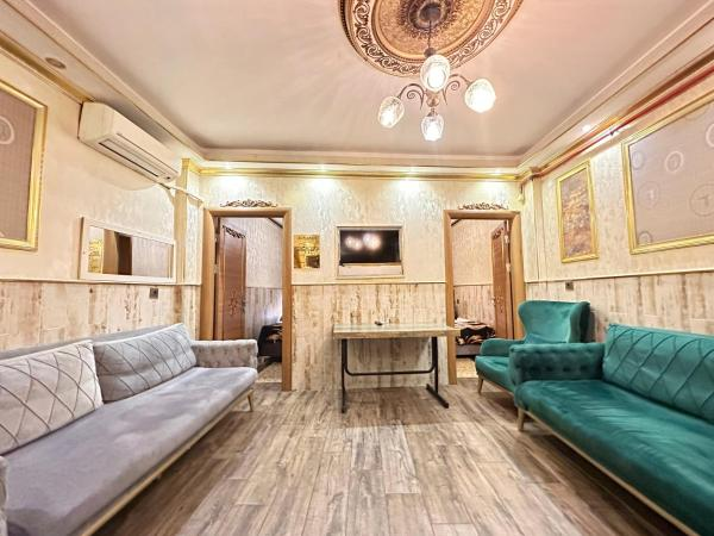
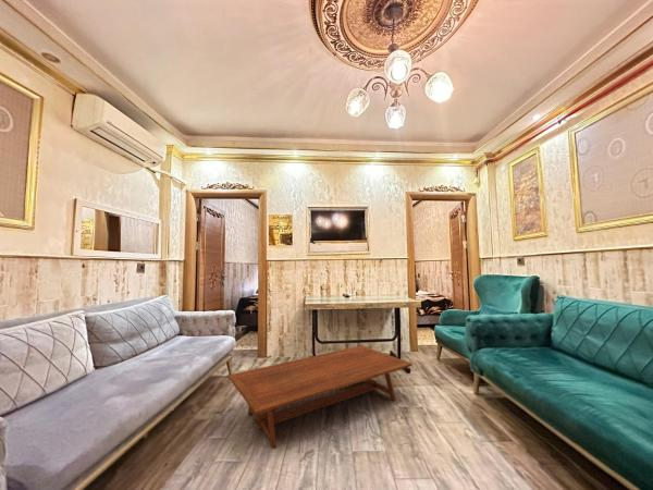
+ coffee table [227,344,414,450]
